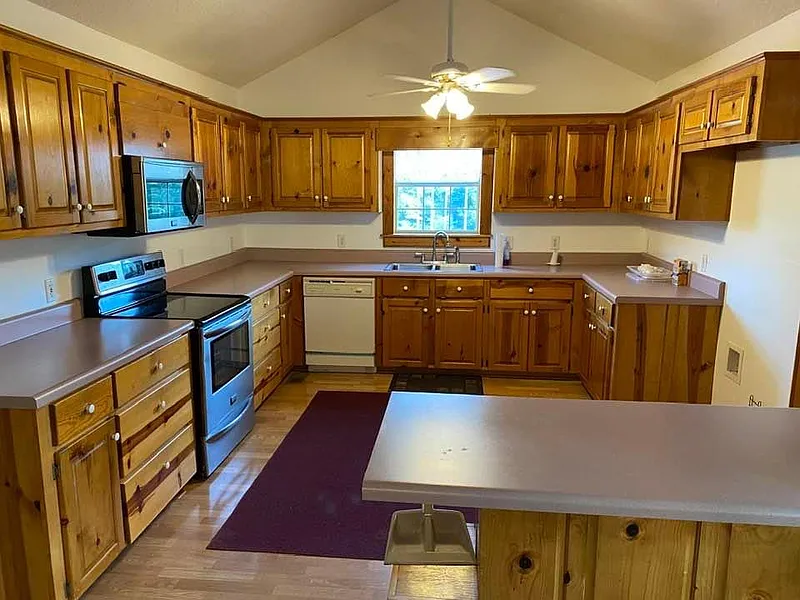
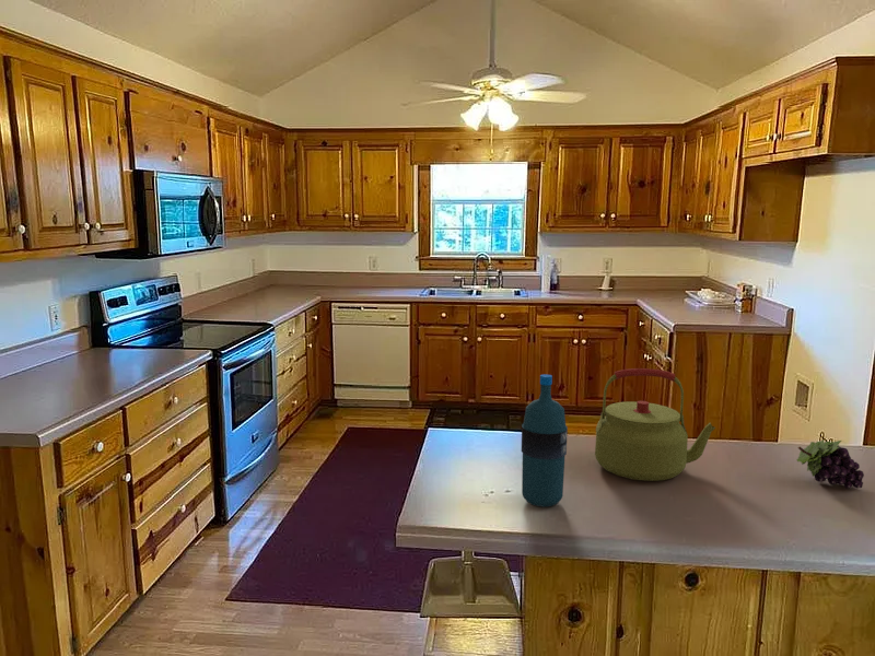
+ fruit [795,438,865,490]
+ water bottle [521,373,569,508]
+ kettle [594,367,716,482]
